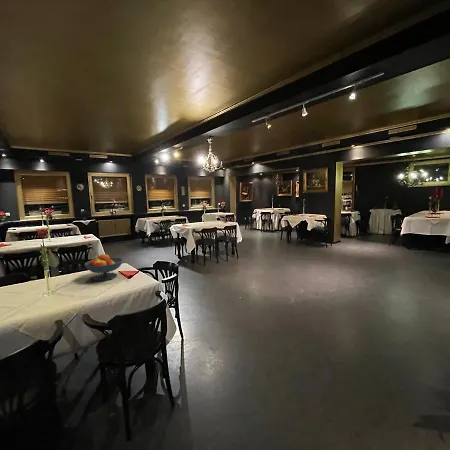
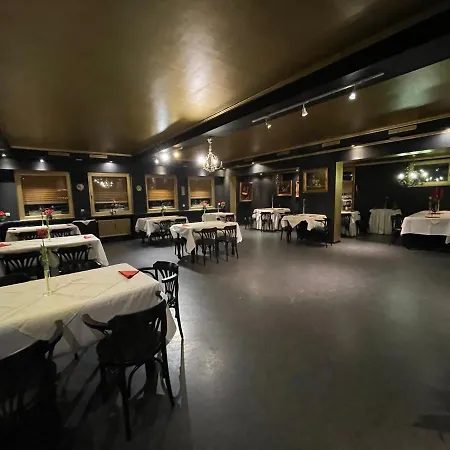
- fruit bowl [84,253,124,282]
